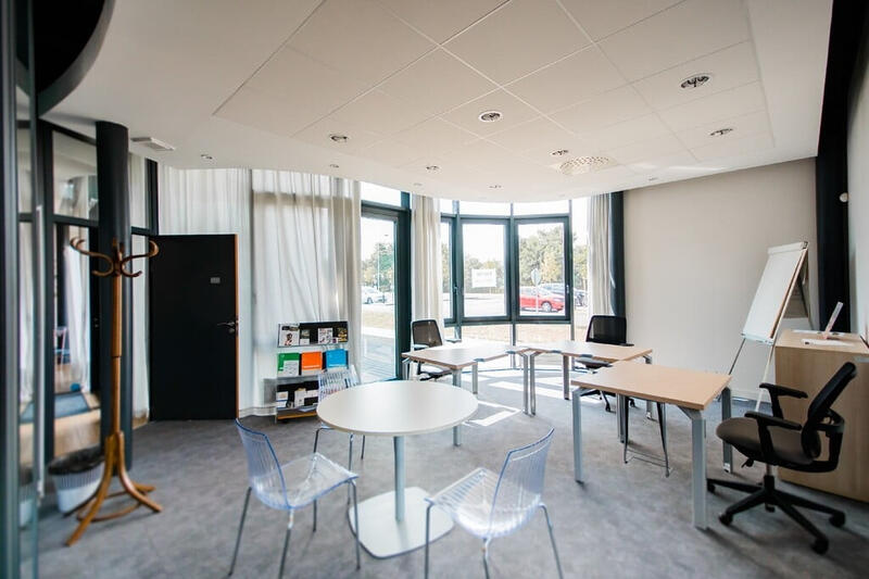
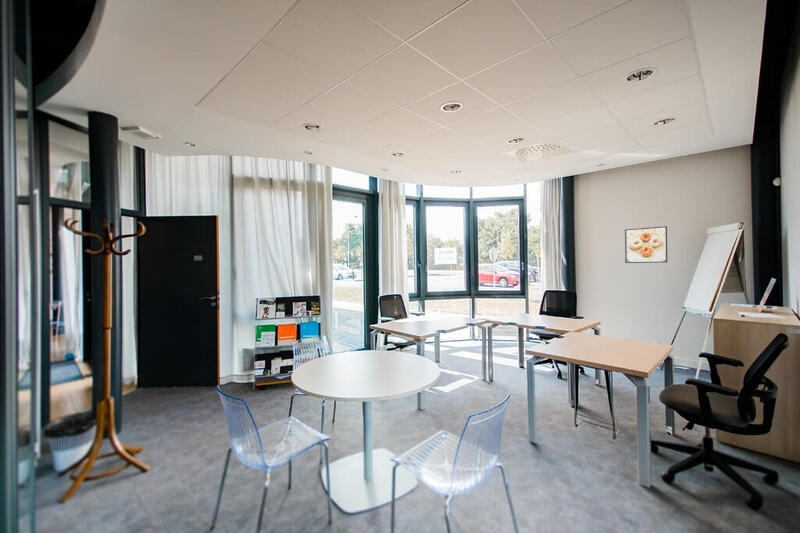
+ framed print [624,225,668,264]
